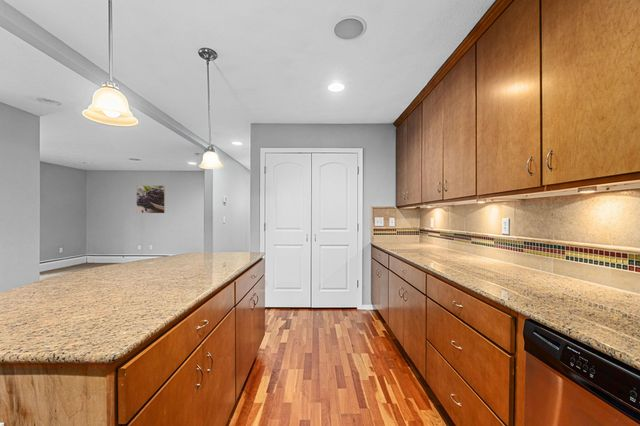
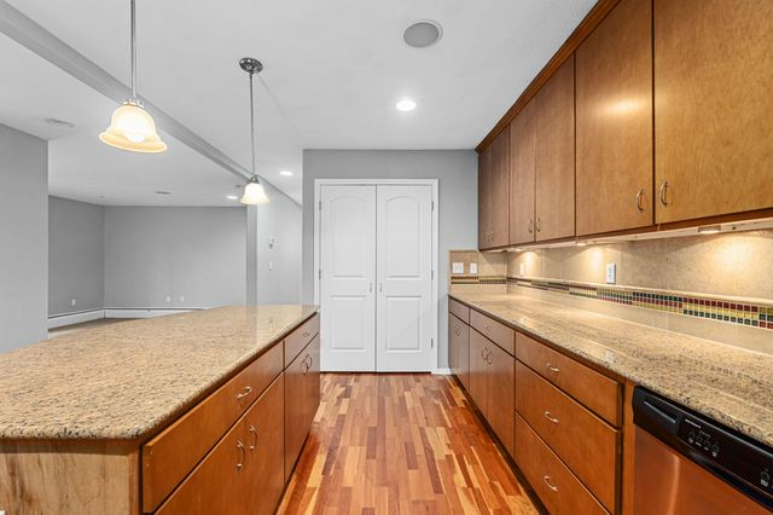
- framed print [135,184,166,214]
